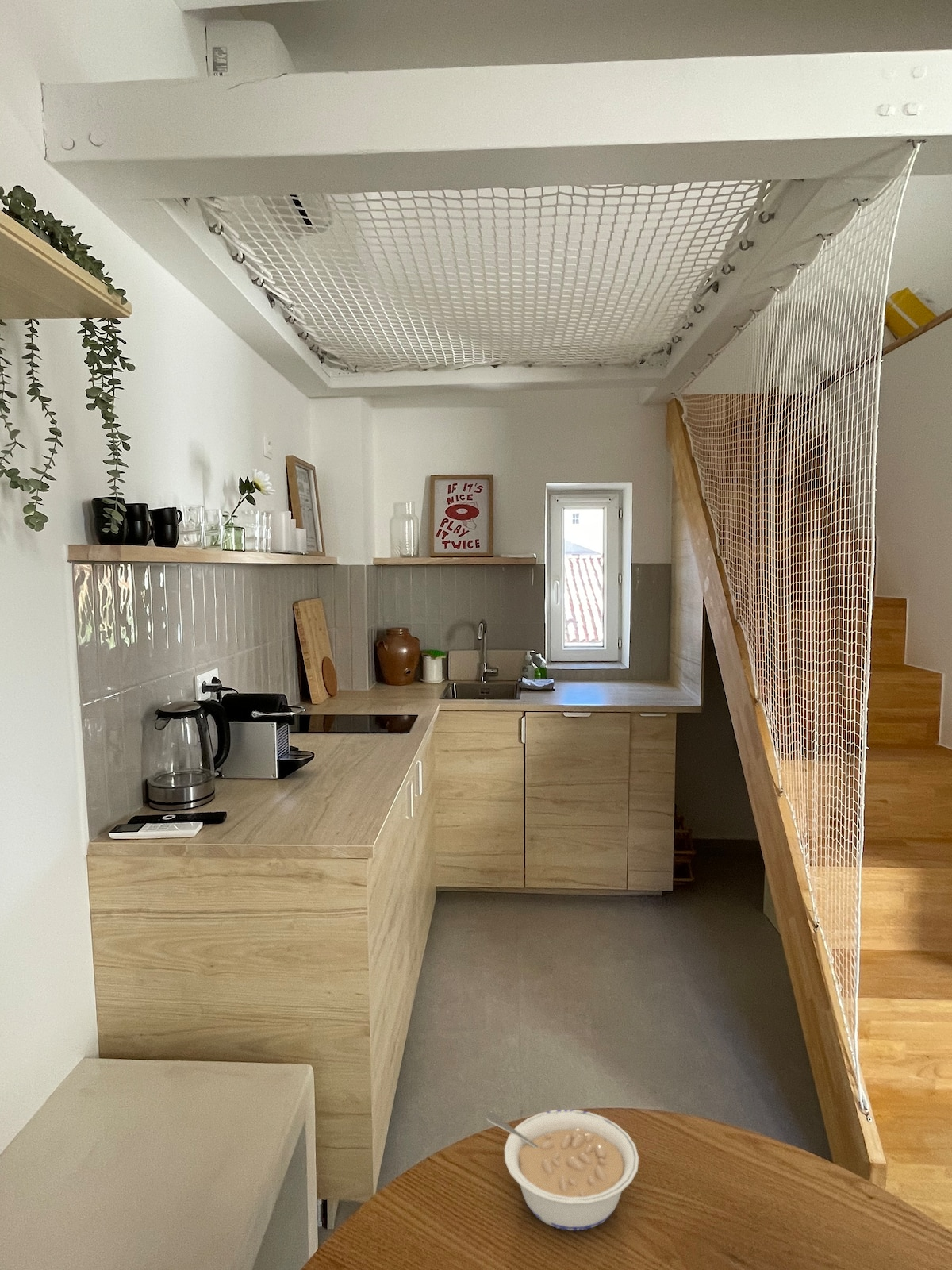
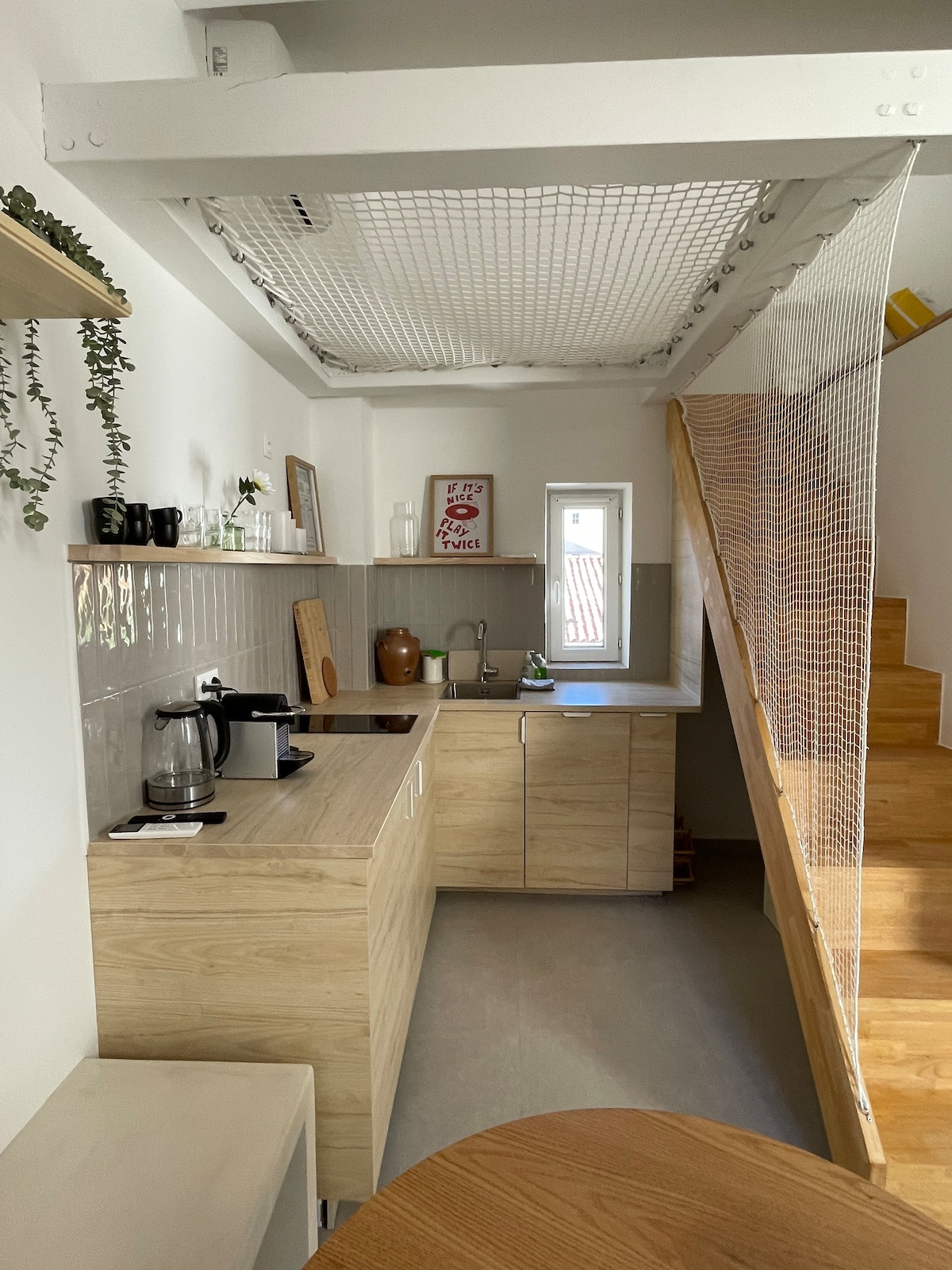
- legume [486,1109,639,1231]
